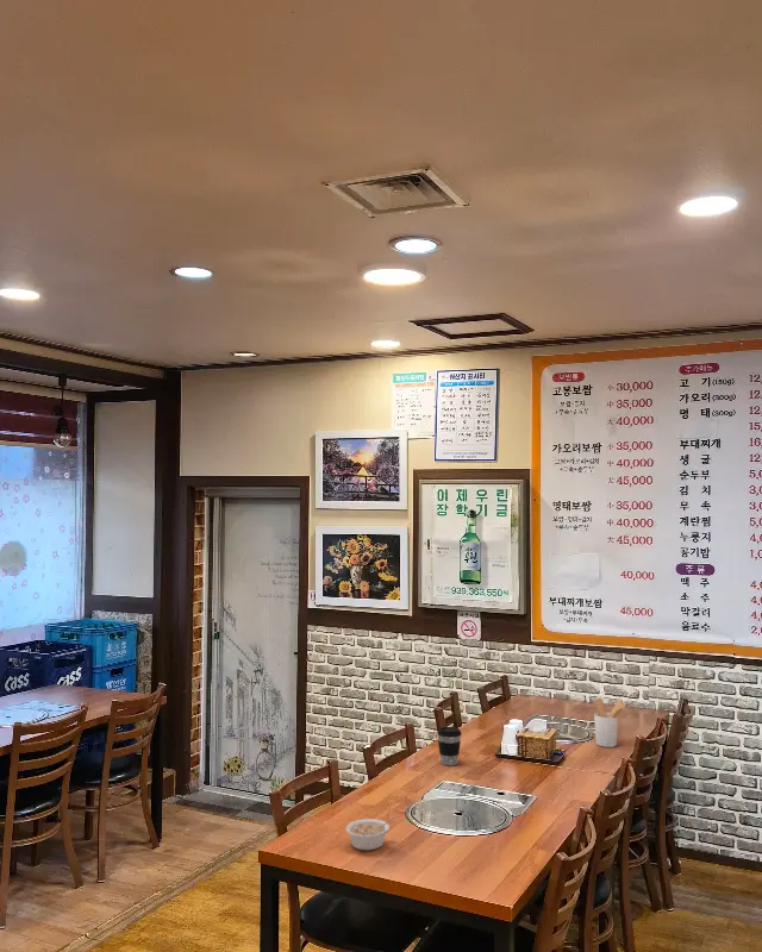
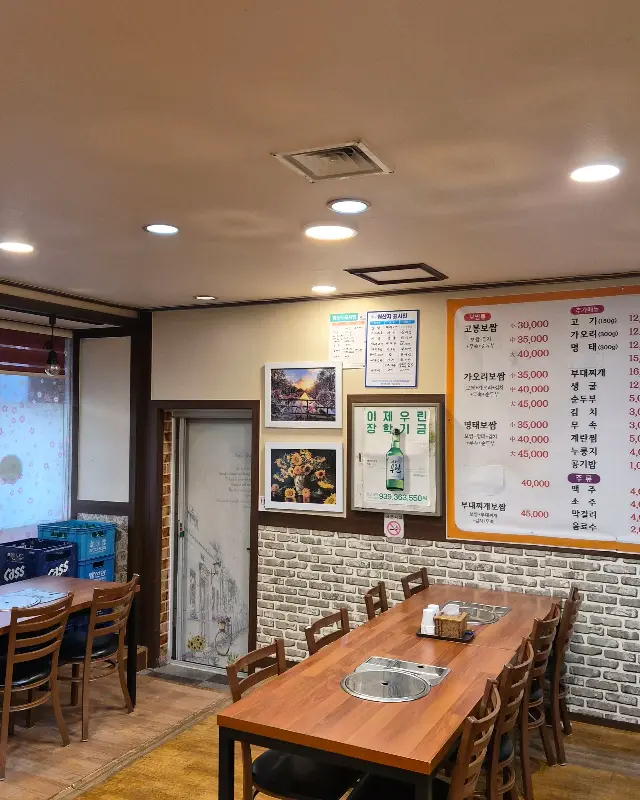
- coffee cup [436,726,462,766]
- utensil holder [593,697,627,749]
- legume [344,816,396,851]
